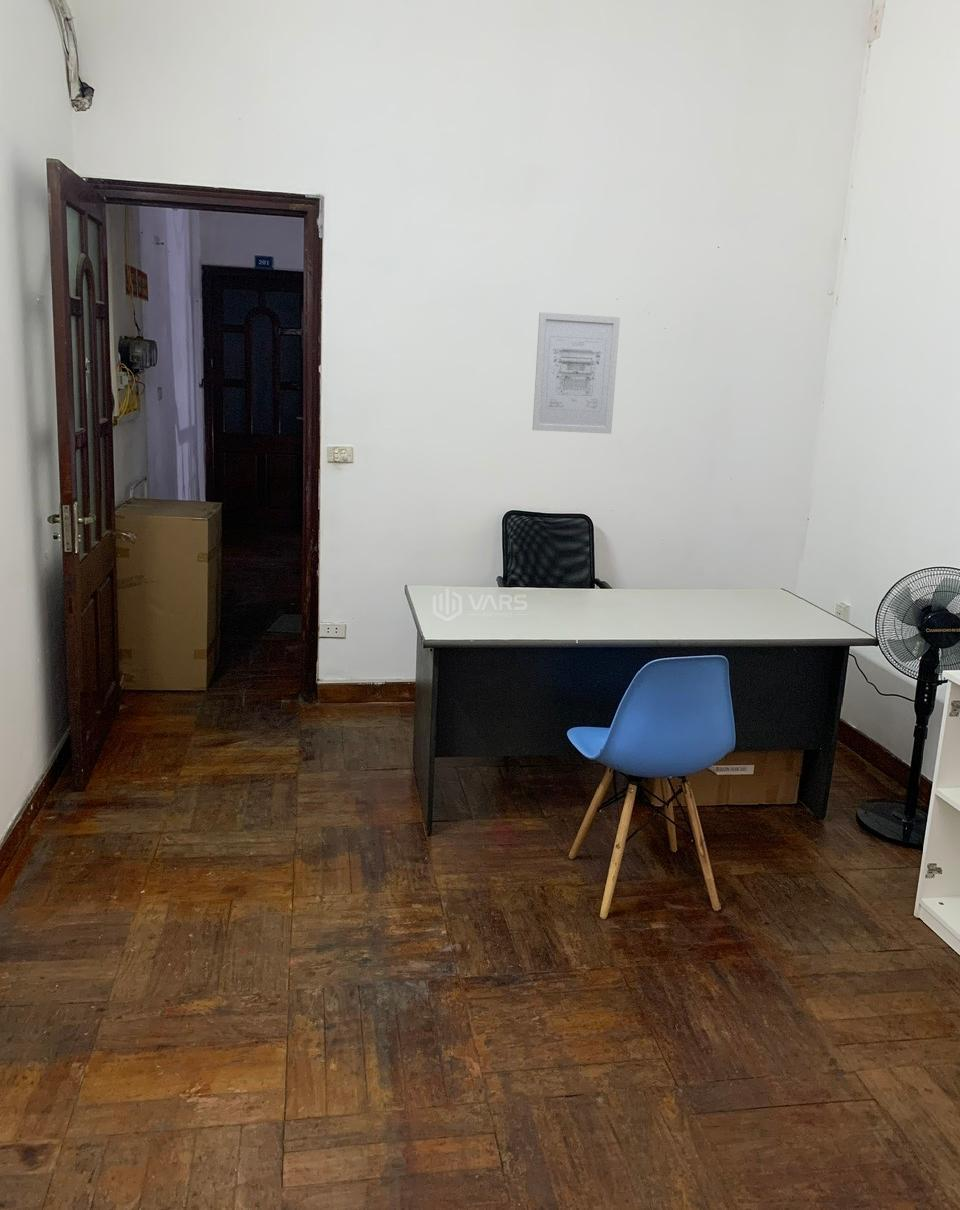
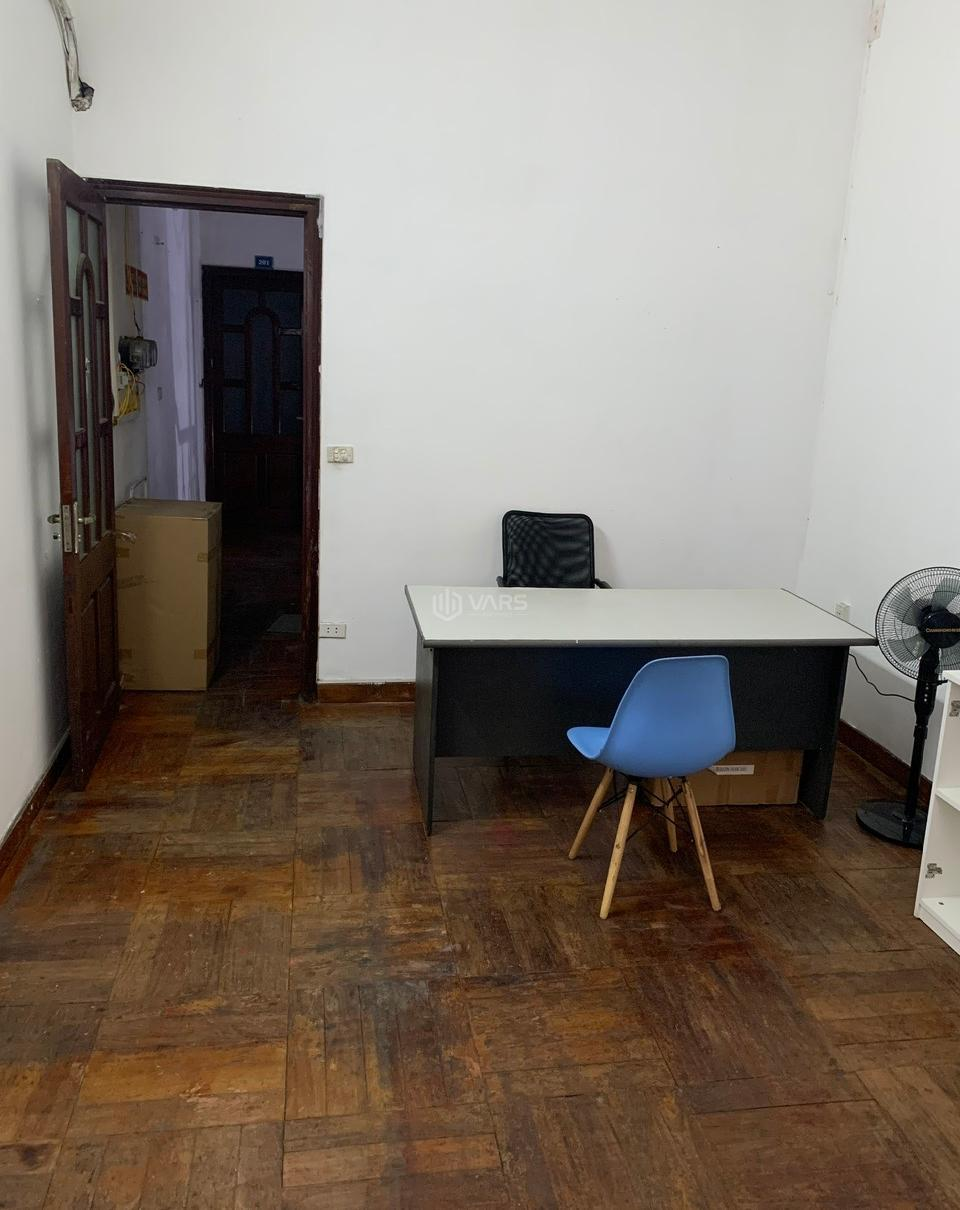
- wall art [531,311,621,435]
